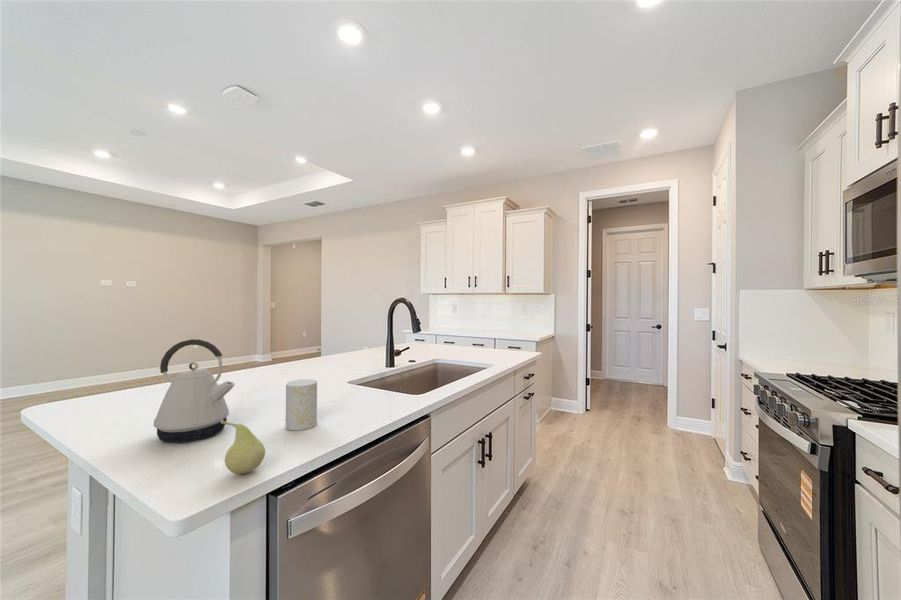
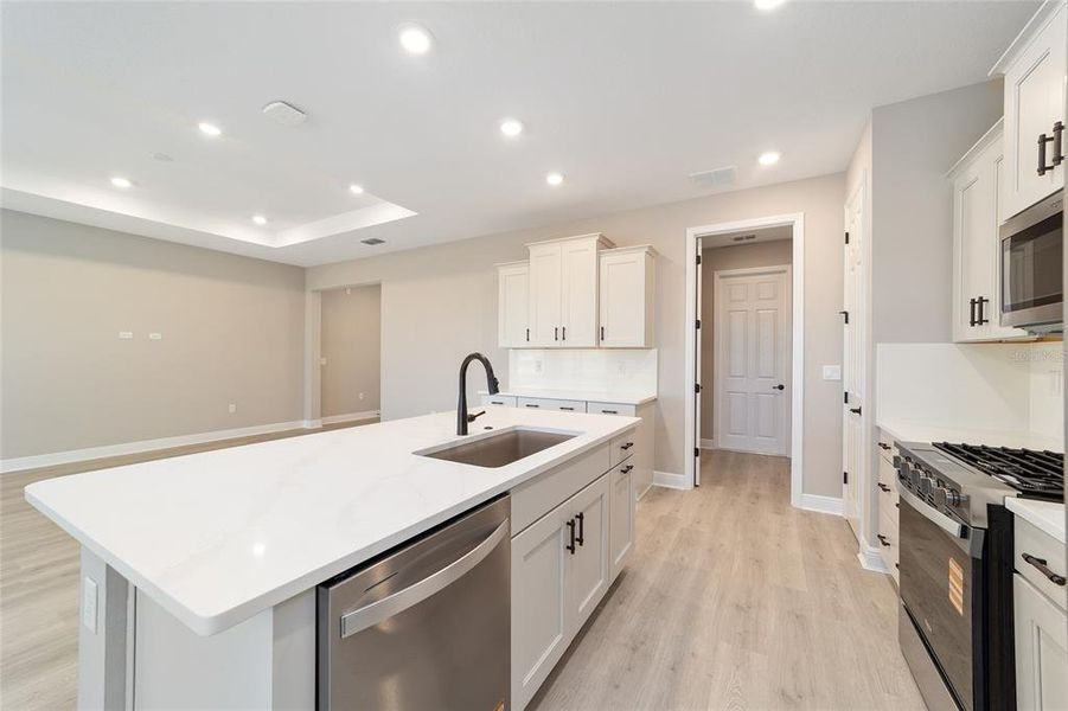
- kettle [153,338,236,444]
- cup [285,378,318,431]
- fruit [221,420,266,476]
